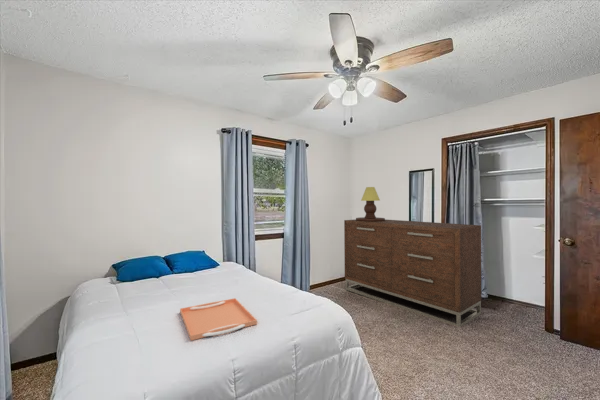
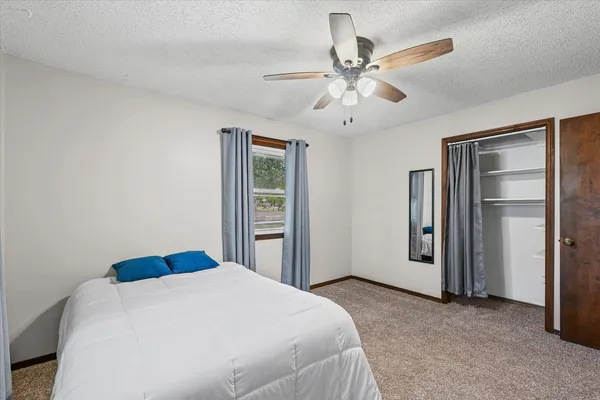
- serving tray [179,297,258,341]
- table lamp [355,186,386,221]
- dresser [343,219,483,328]
